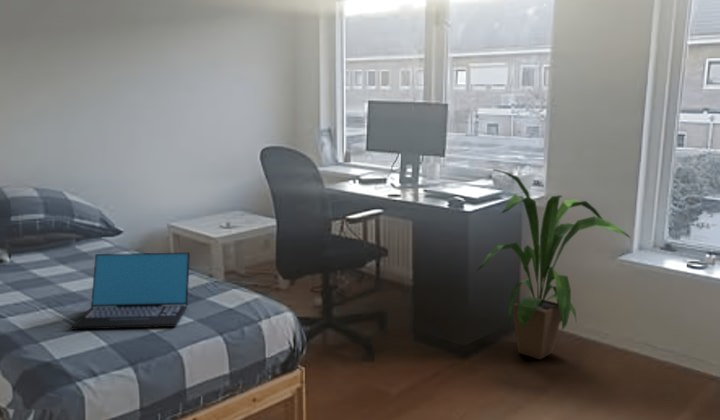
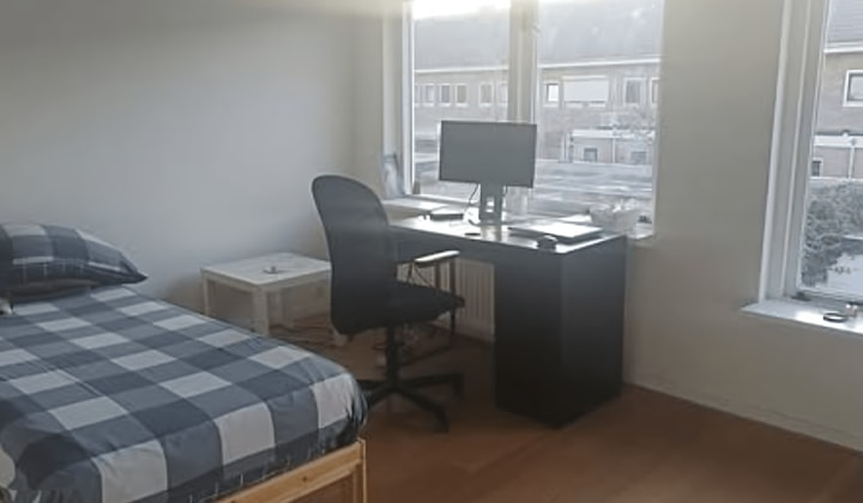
- laptop [70,252,191,331]
- house plant [476,168,632,360]
